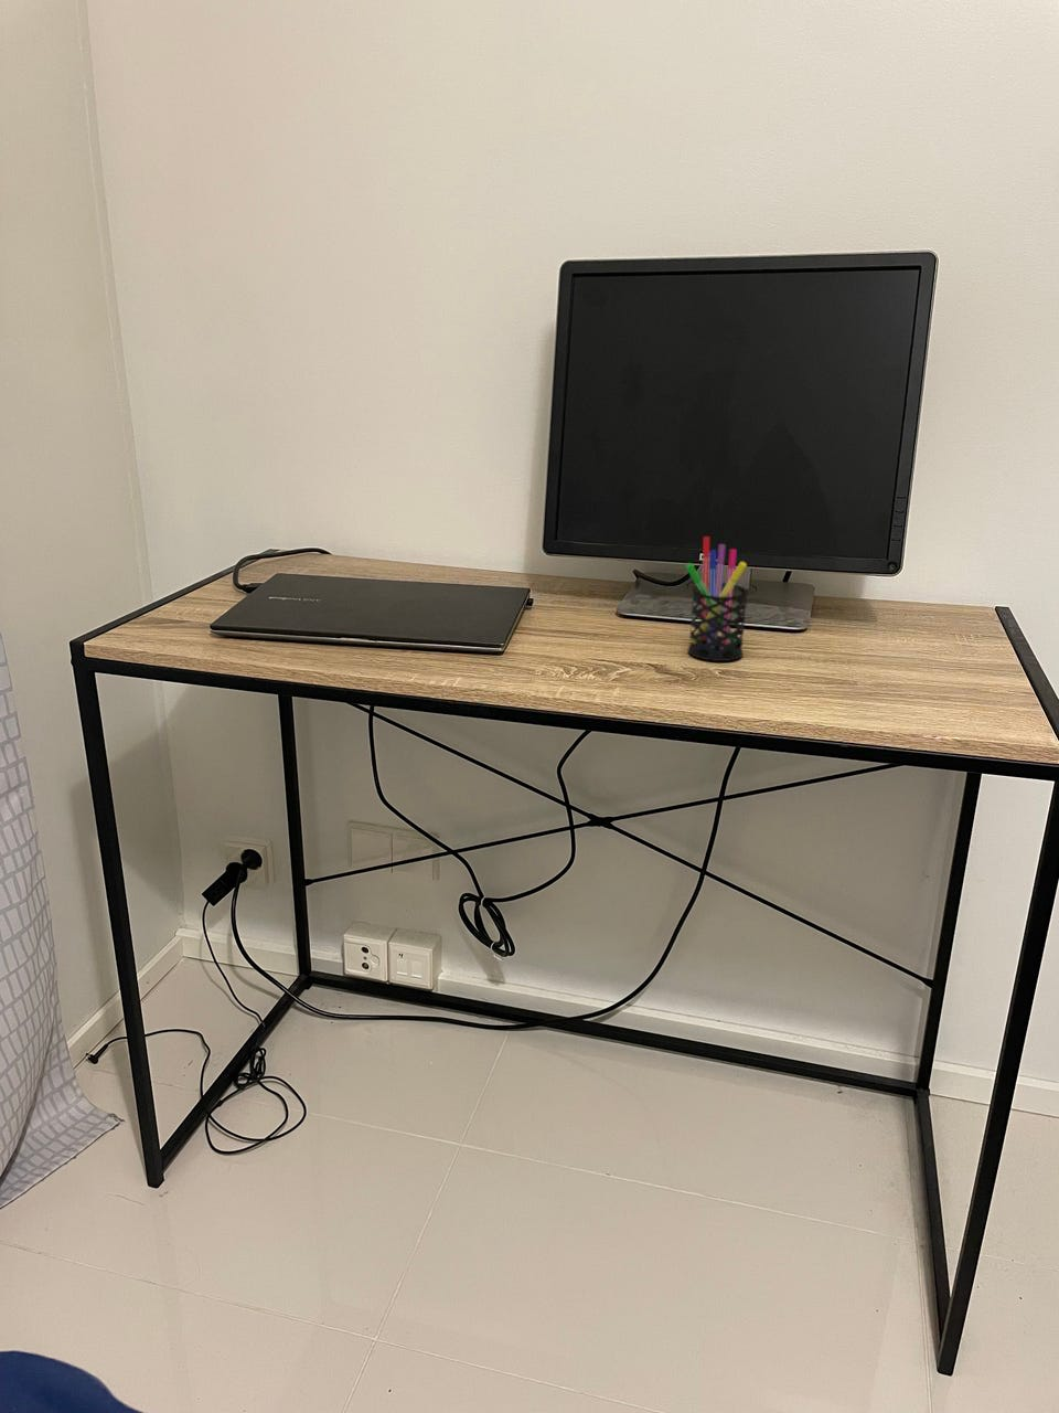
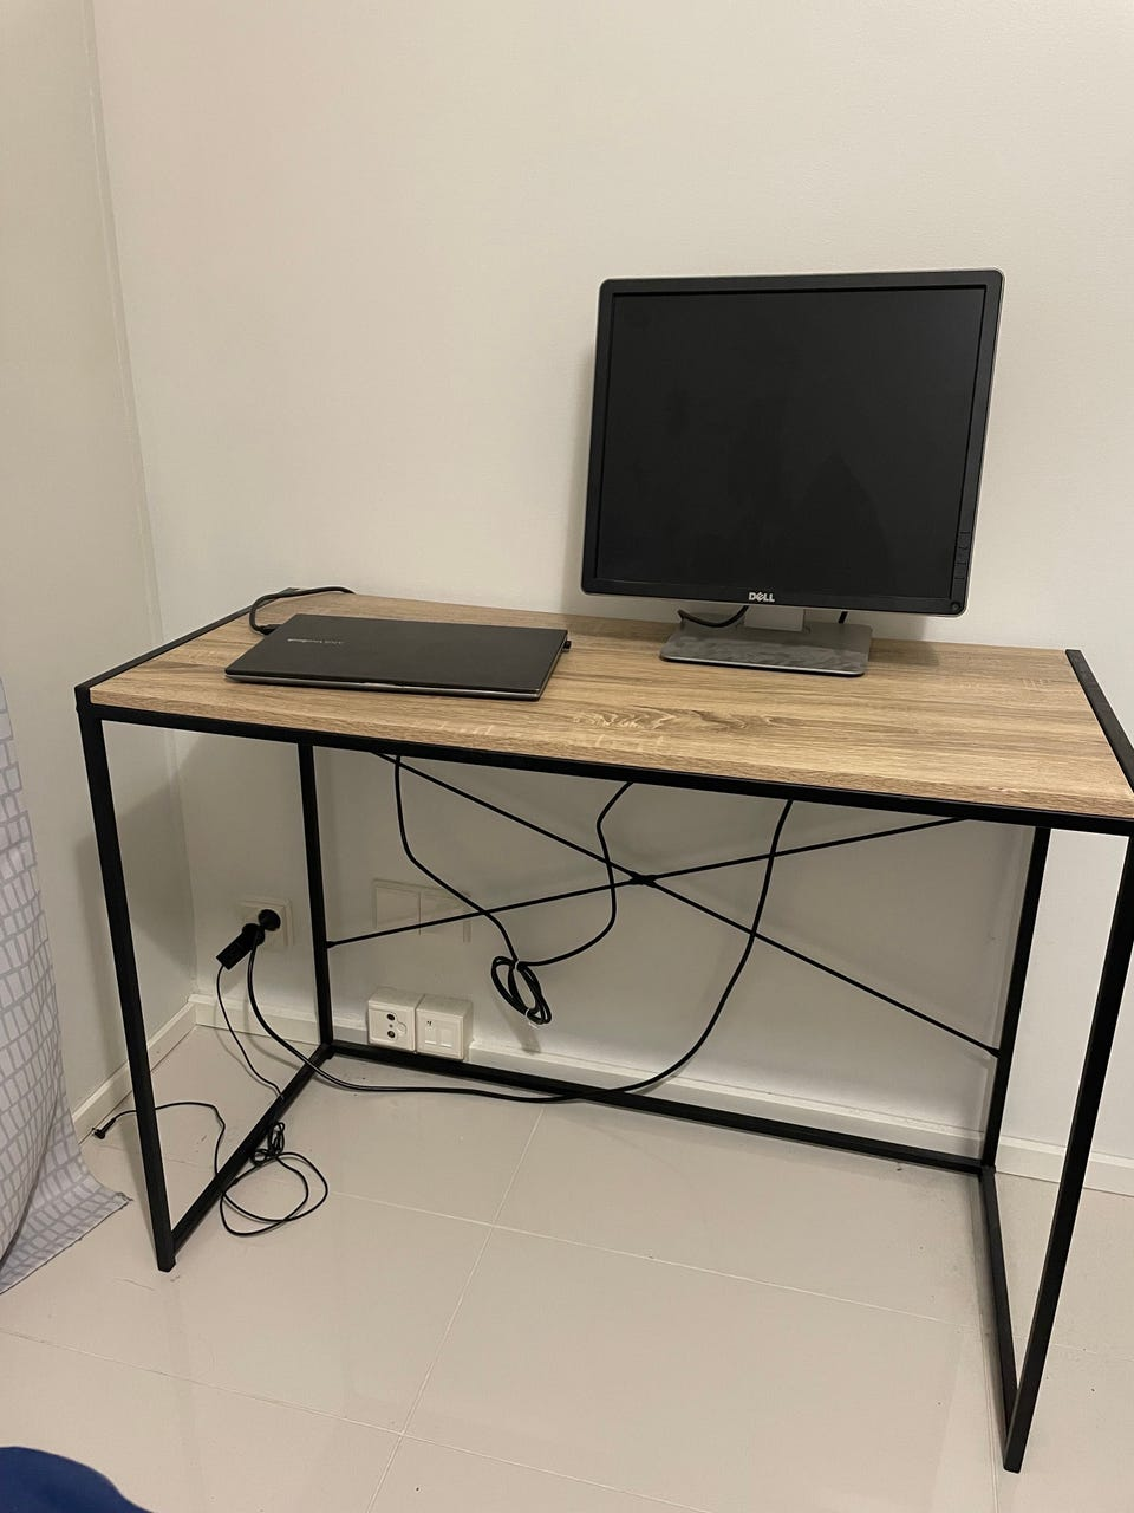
- pen holder [684,535,750,662]
